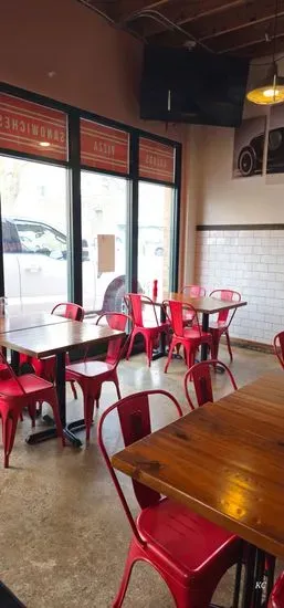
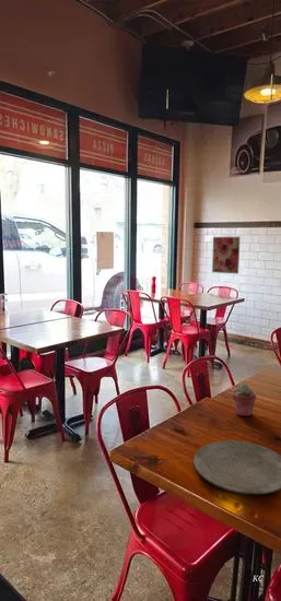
+ potted succulent [231,384,257,417]
+ plate [192,439,281,495]
+ wall art [211,236,241,275]
